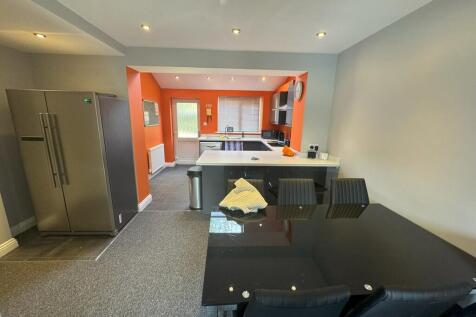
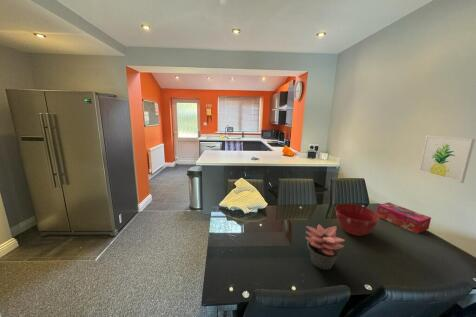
+ succulent plant [304,224,346,271]
+ tissue box [376,201,432,234]
+ mixing bowl [334,203,381,237]
+ wall art [418,134,476,184]
